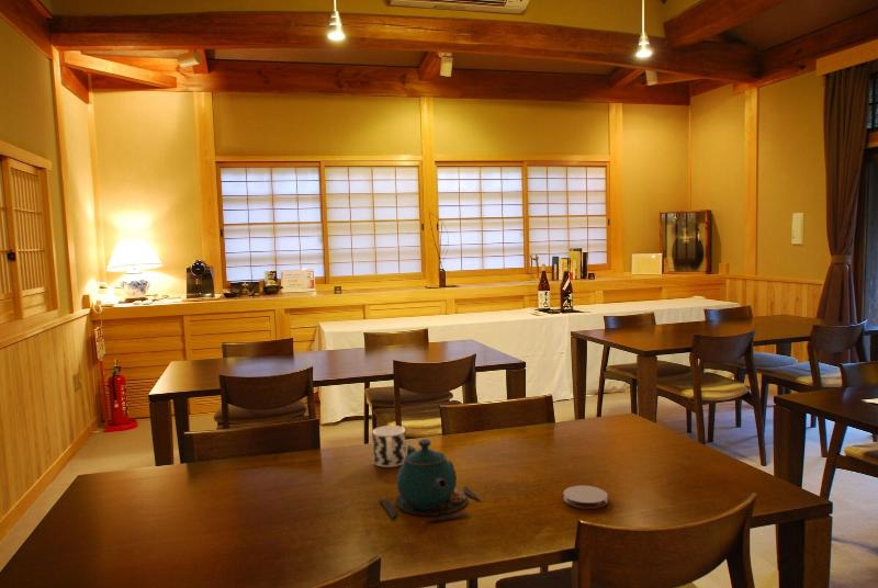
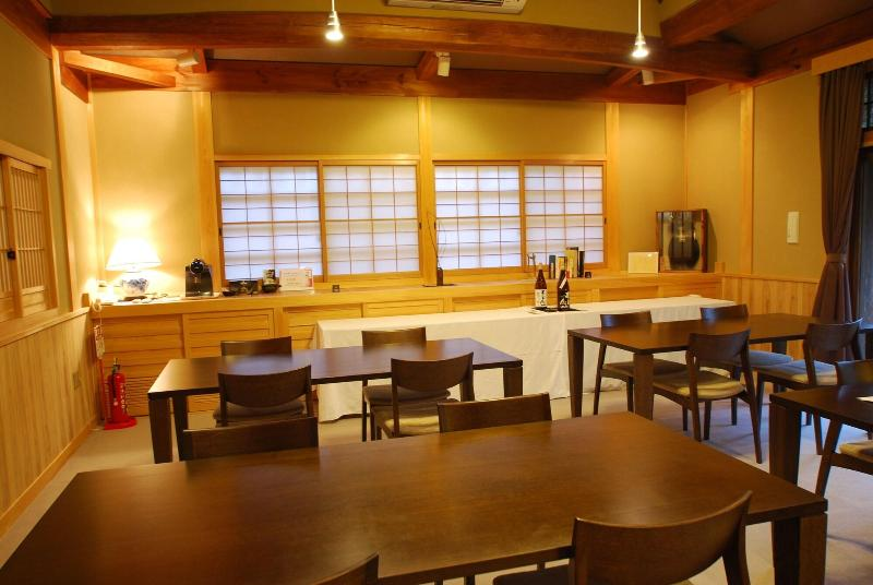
- teapot [378,438,482,524]
- coaster [563,485,609,510]
- cup [372,425,407,468]
